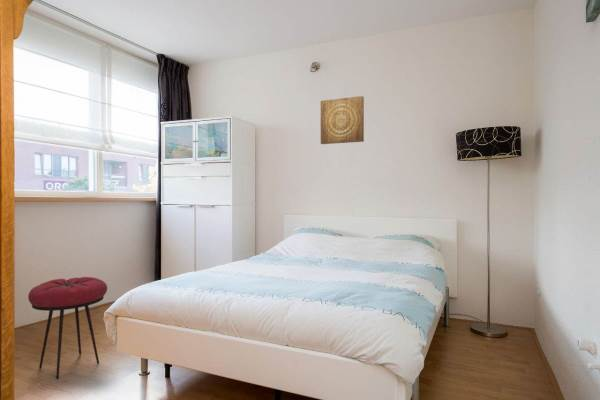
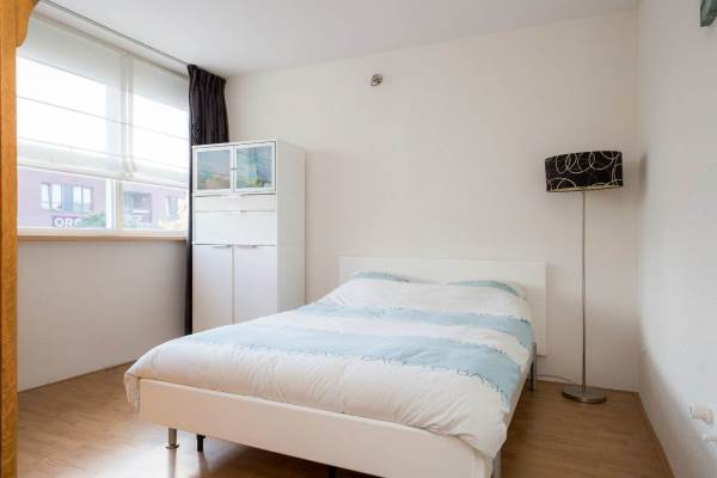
- stool [27,276,108,380]
- wall art [320,95,365,145]
